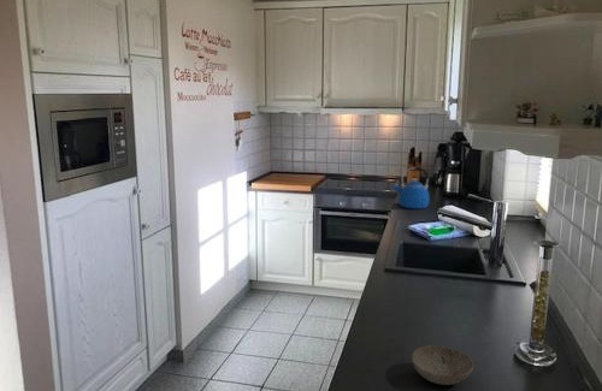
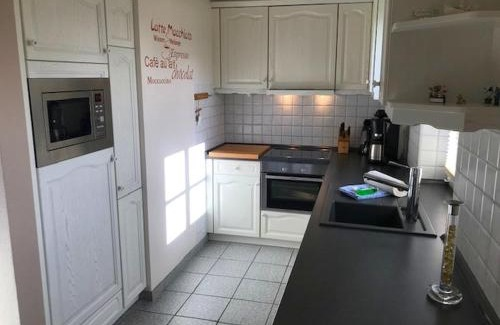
- bowl [411,344,474,386]
- kettle [391,166,430,209]
